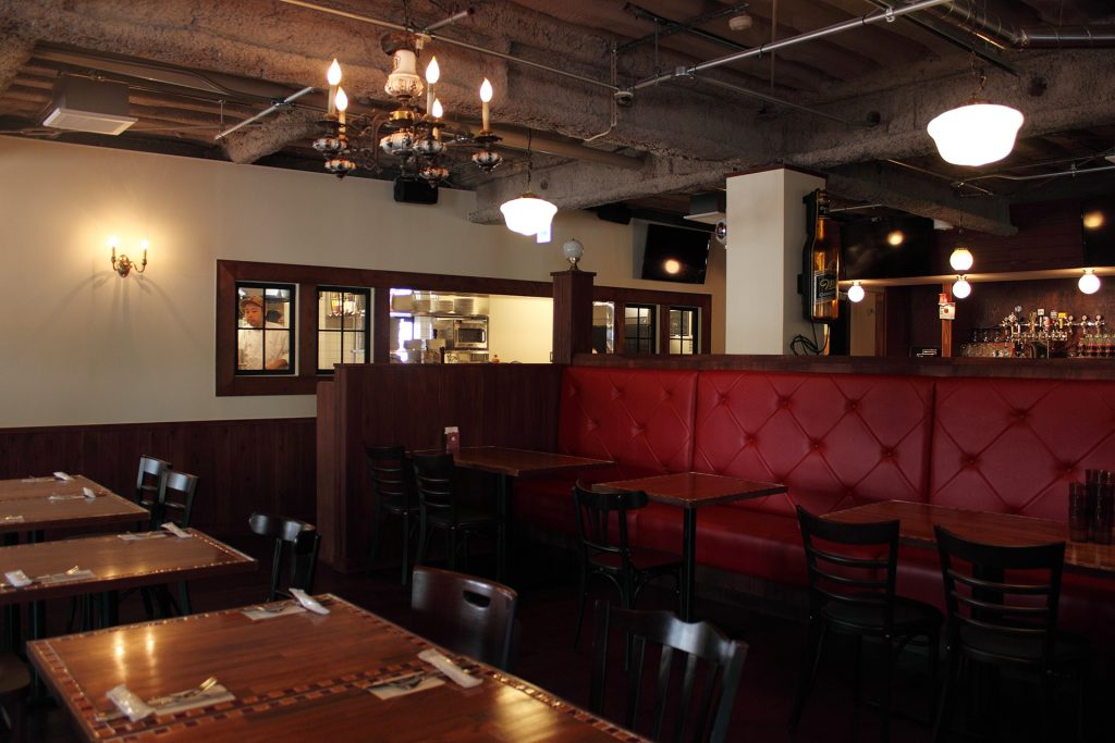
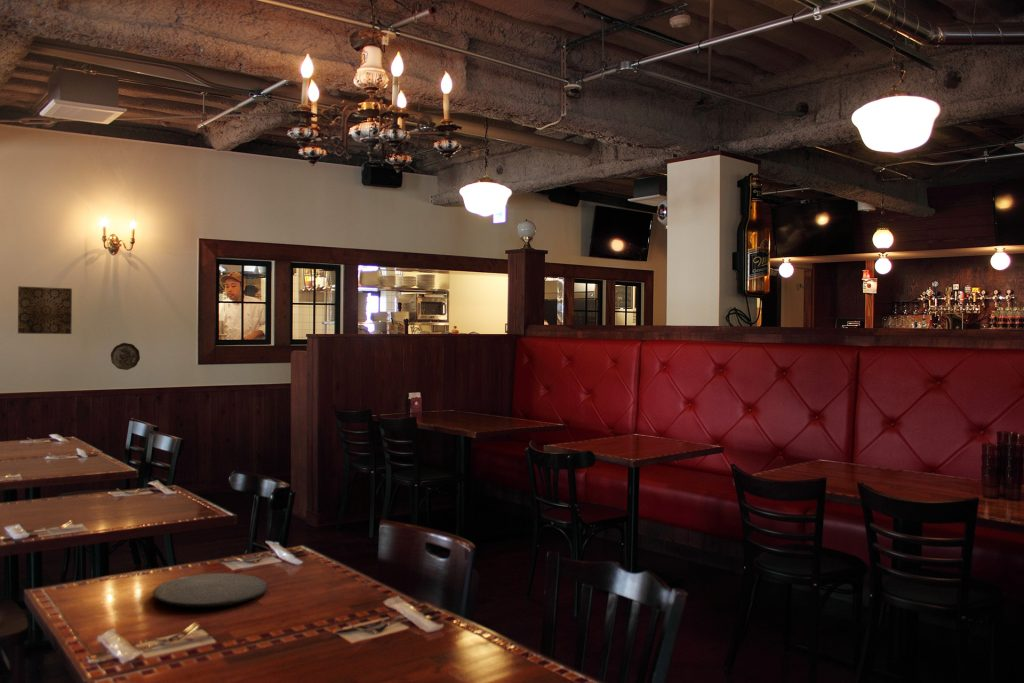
+ decorative plate [110,342,141,371]
+ plate [152,572,269,608]
+ wall art [17,285,73,335]
